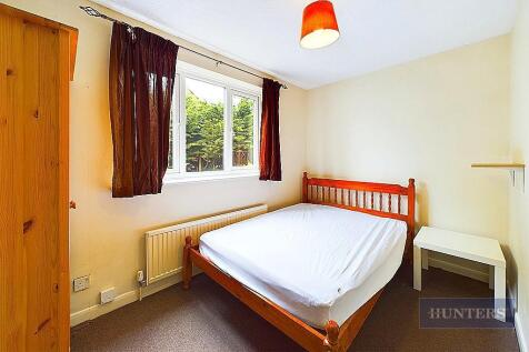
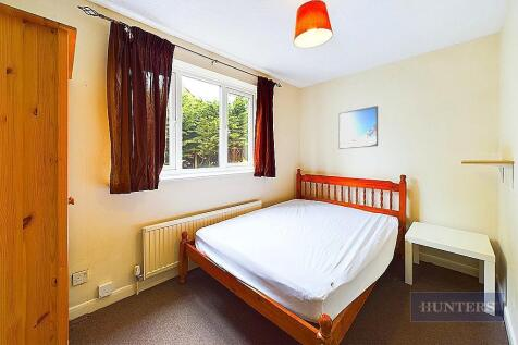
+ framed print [337,104,379,150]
